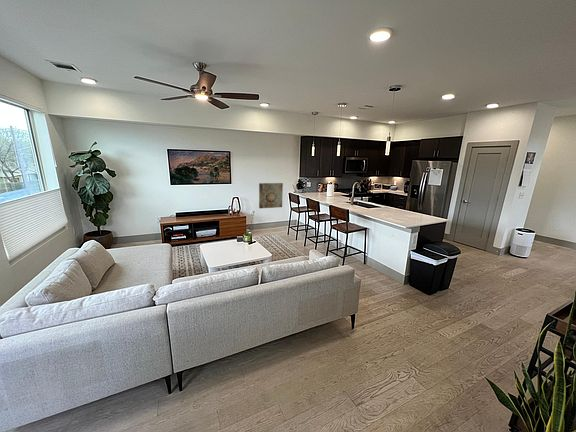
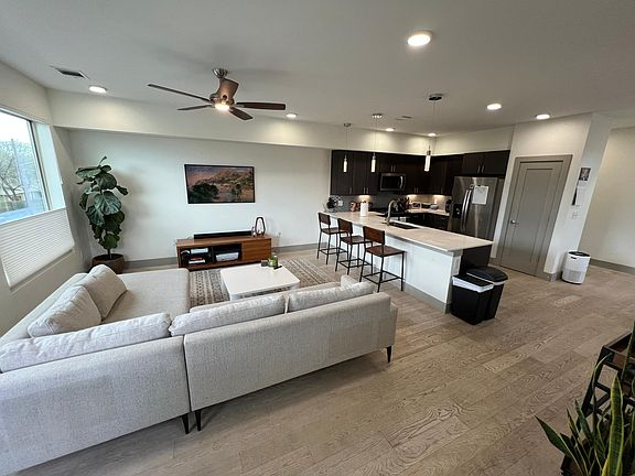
- wall art [258,182,284,209]
